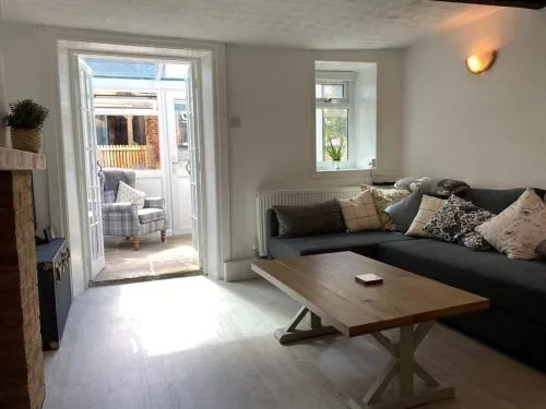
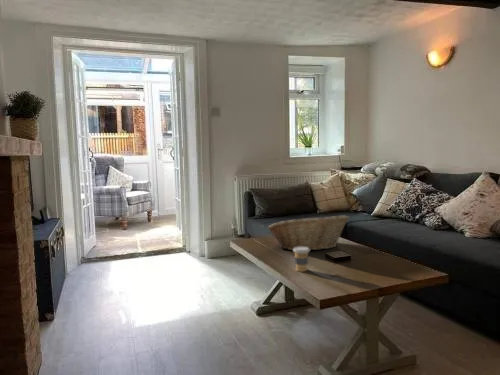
+ coffee cup [292,247,311,273]
+ fruit basket [266,214,350,252]
